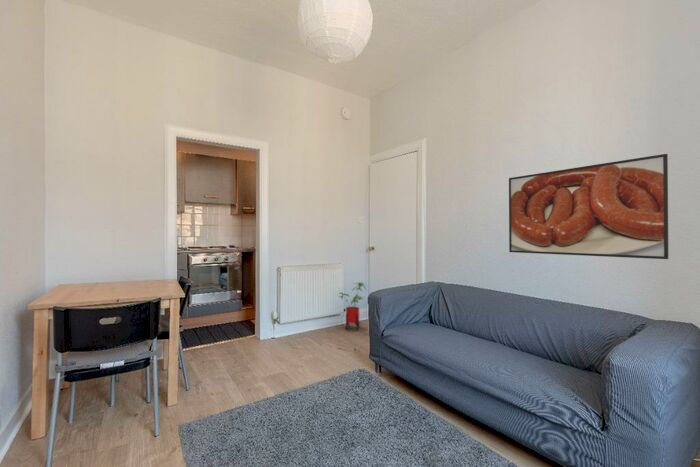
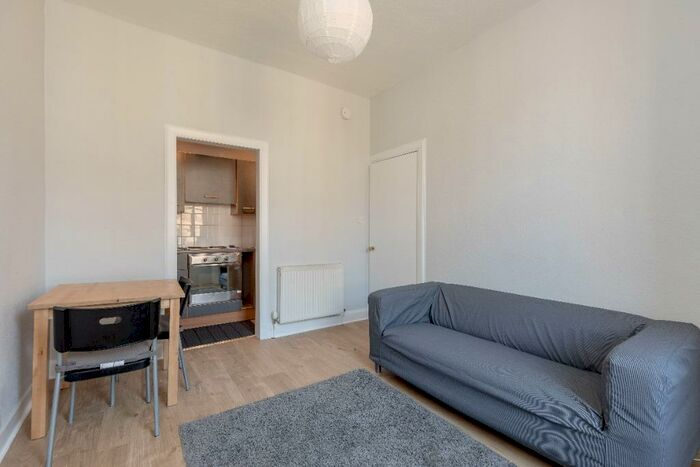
- house plant [338,281,367,331]
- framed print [508,153,669,260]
